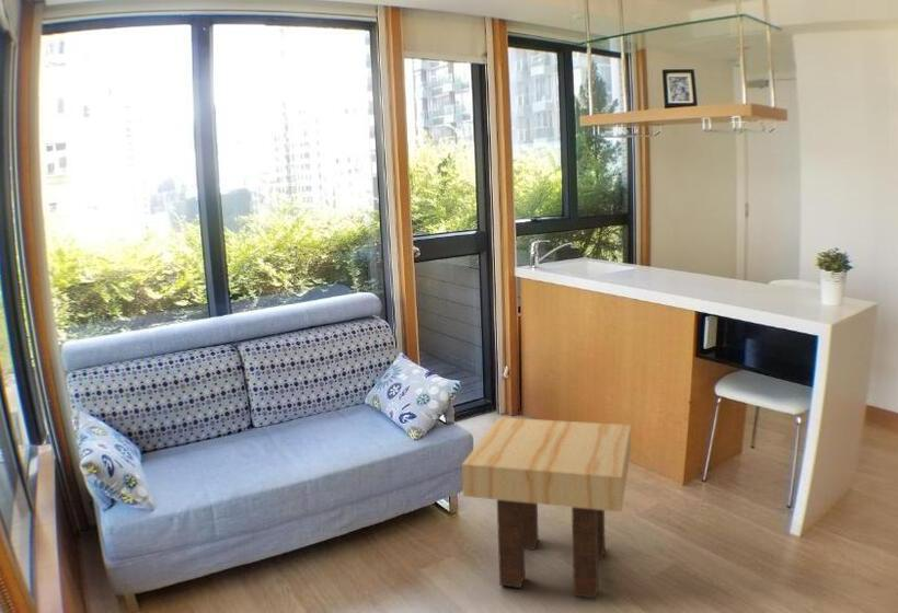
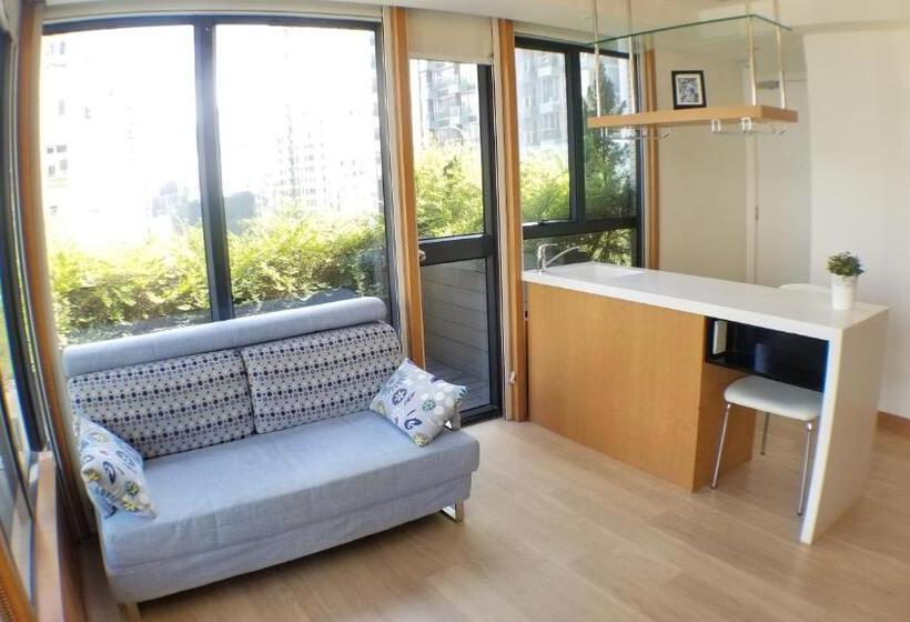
- side table [461,416,632,600]
